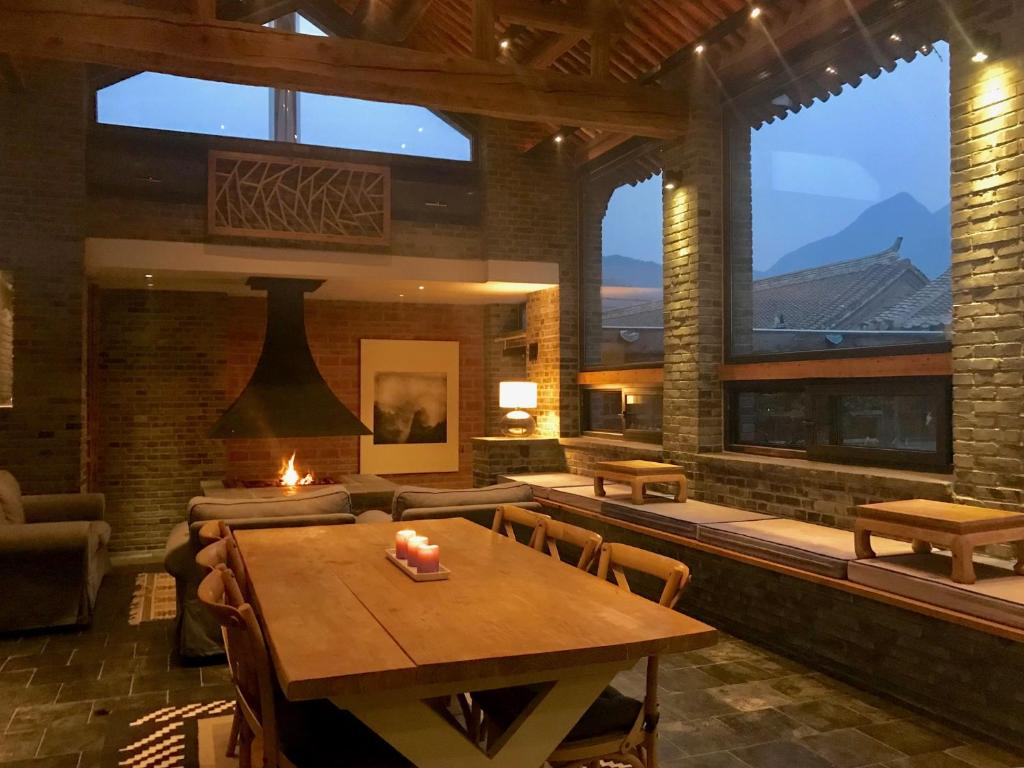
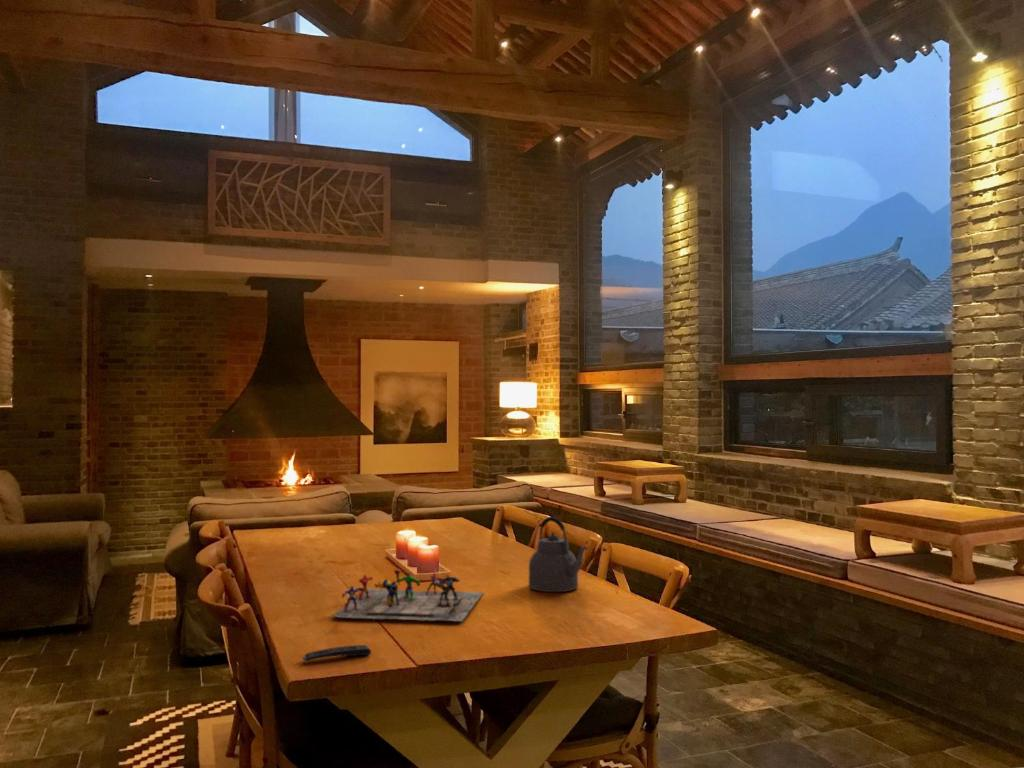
+ remote control [301,644,372,662]
+ kettle [528,516,590,593]
+ board game [332,568,485,622]
